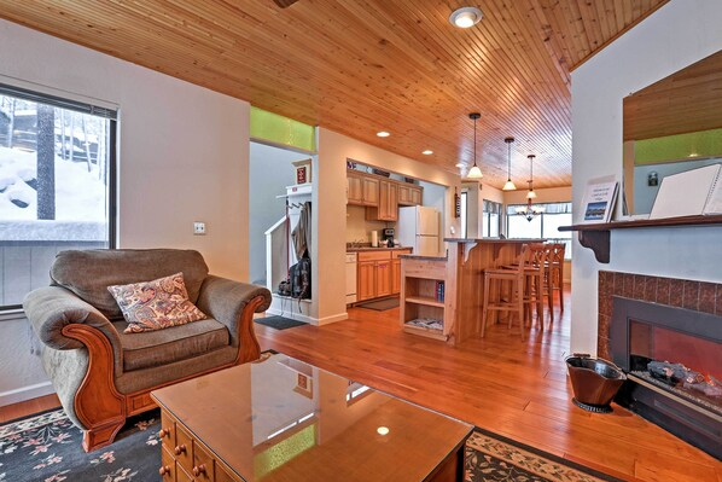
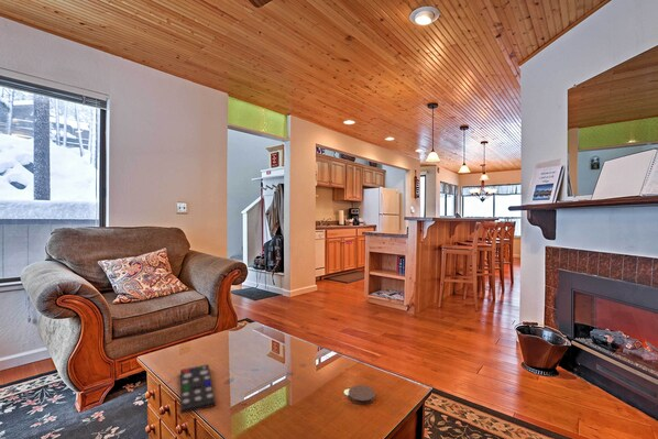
+ remote control [179,363,217,415]
+ coaster [347,384,376,405]
